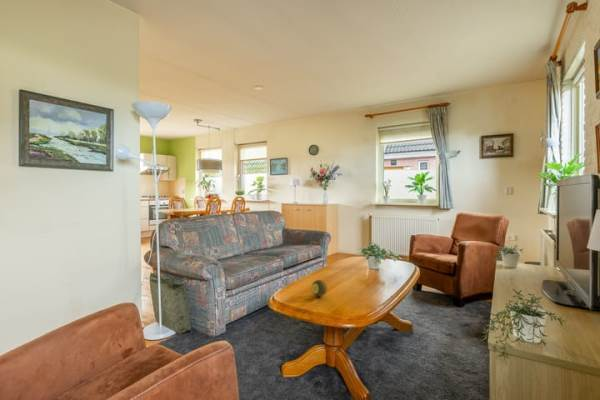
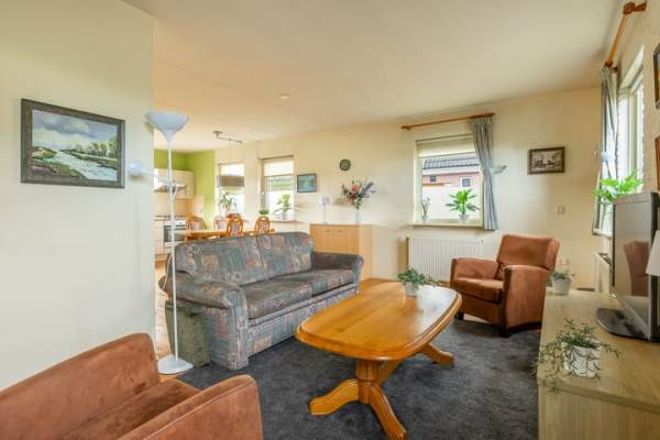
- fruit [310,279,328,298]
